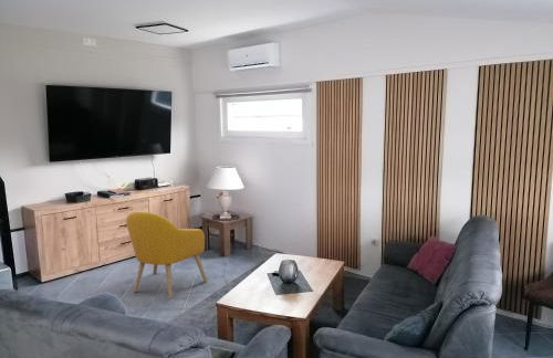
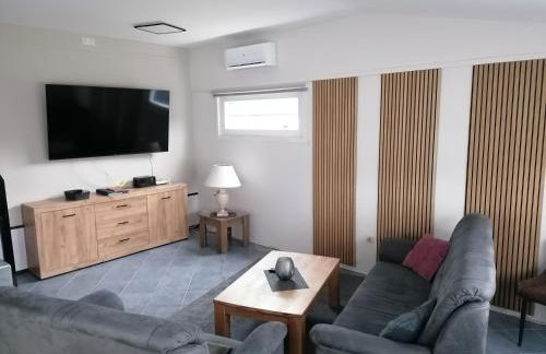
- armchair [125,211,209,298]
